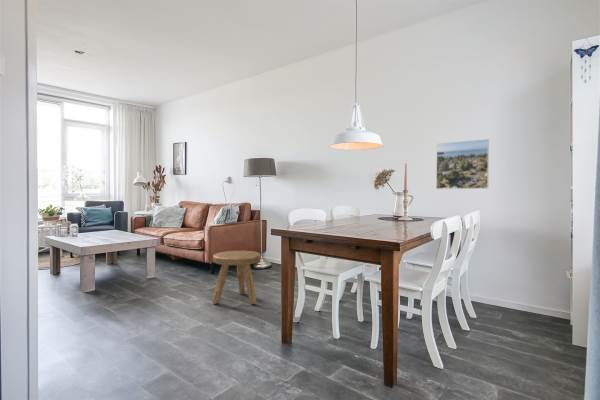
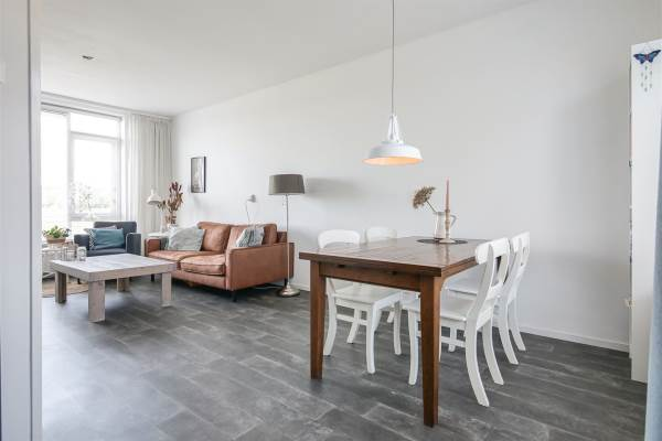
- stool [211,250,262,305]
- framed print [435,138,490,190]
